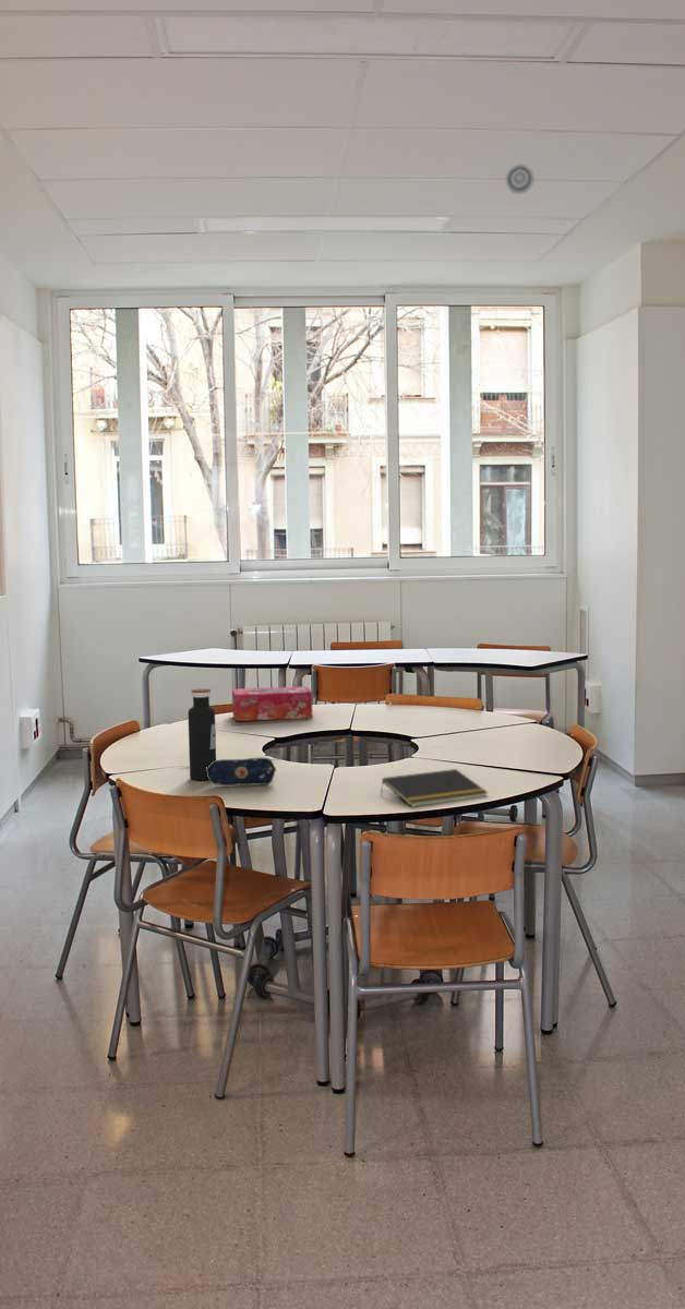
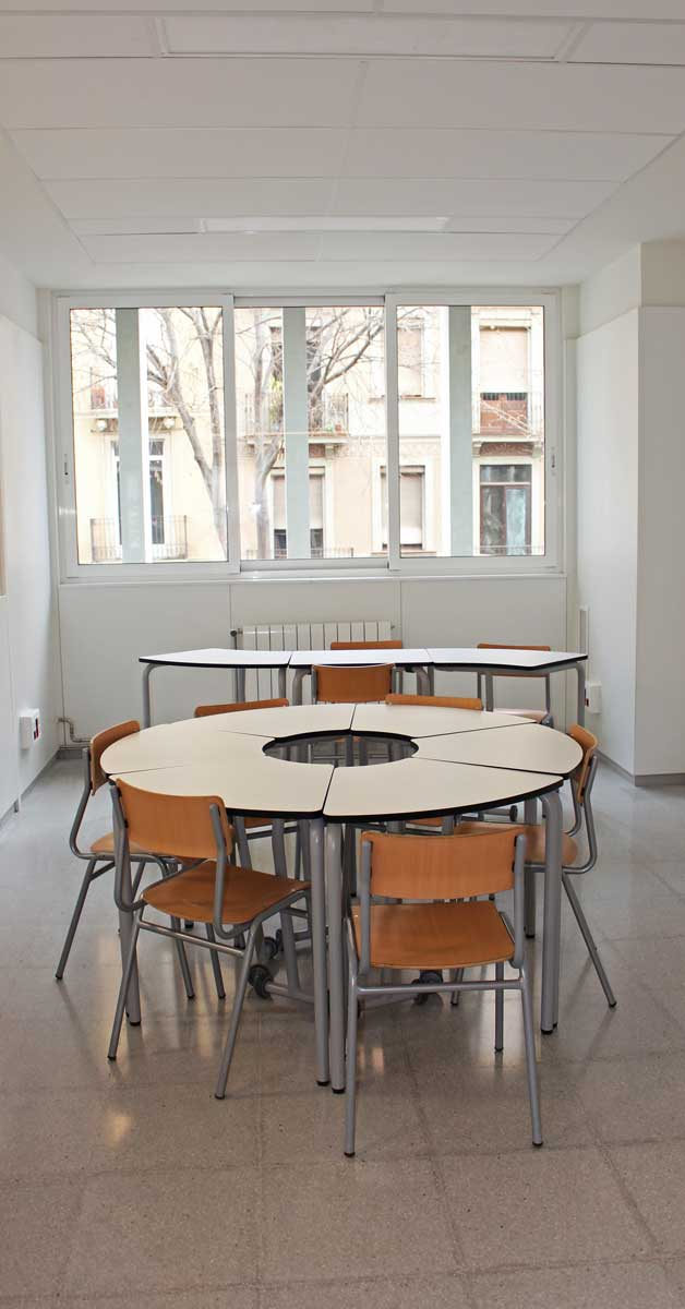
- notepad [380,768,489,808]
- water bottle [187,688,217,781]
- pencil case [206,756,277,786]
- smoke detector [504,164,536,195]
- tissue box [231,685,313,722]
